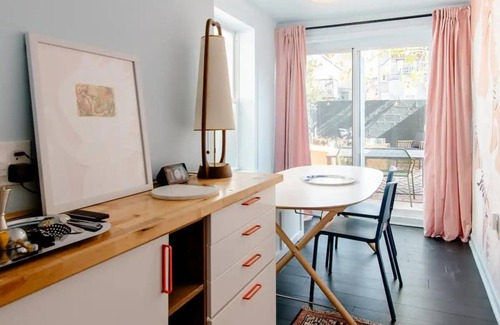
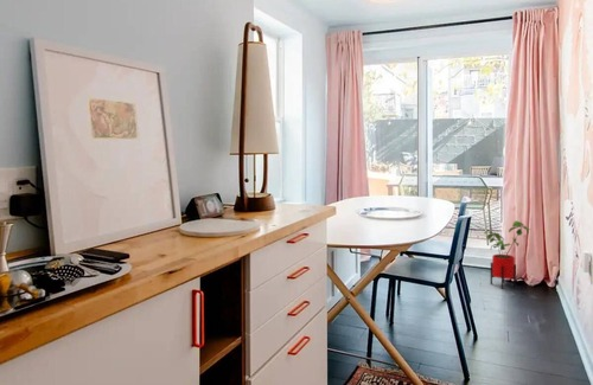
+ house plant [483,219,531,290]
